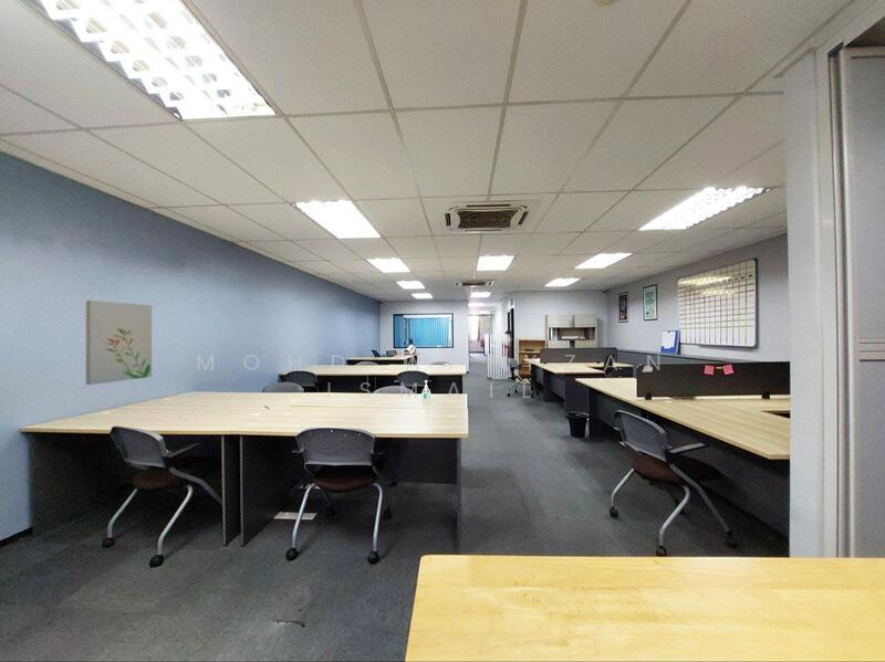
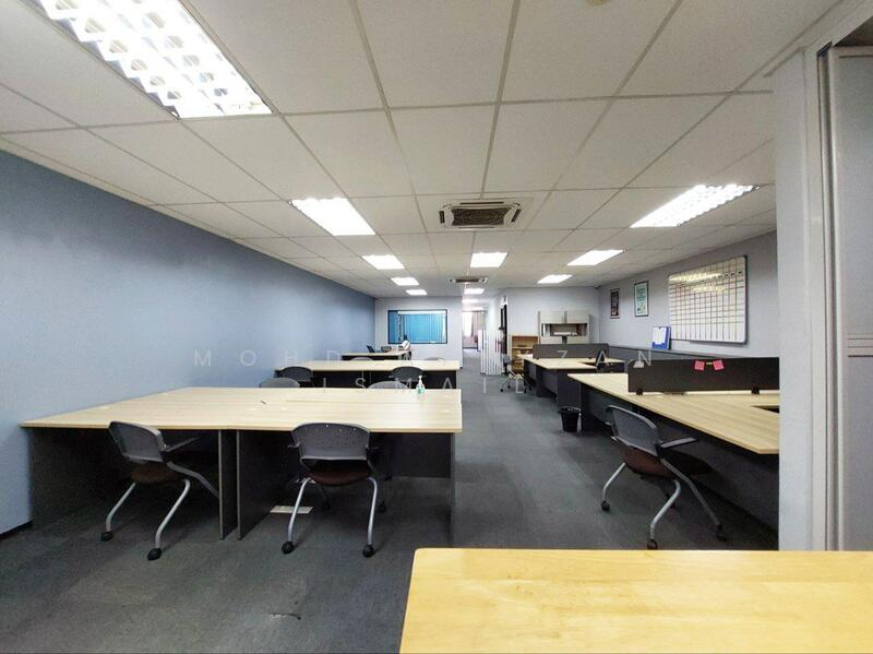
- wall art [85,300,153,386]
